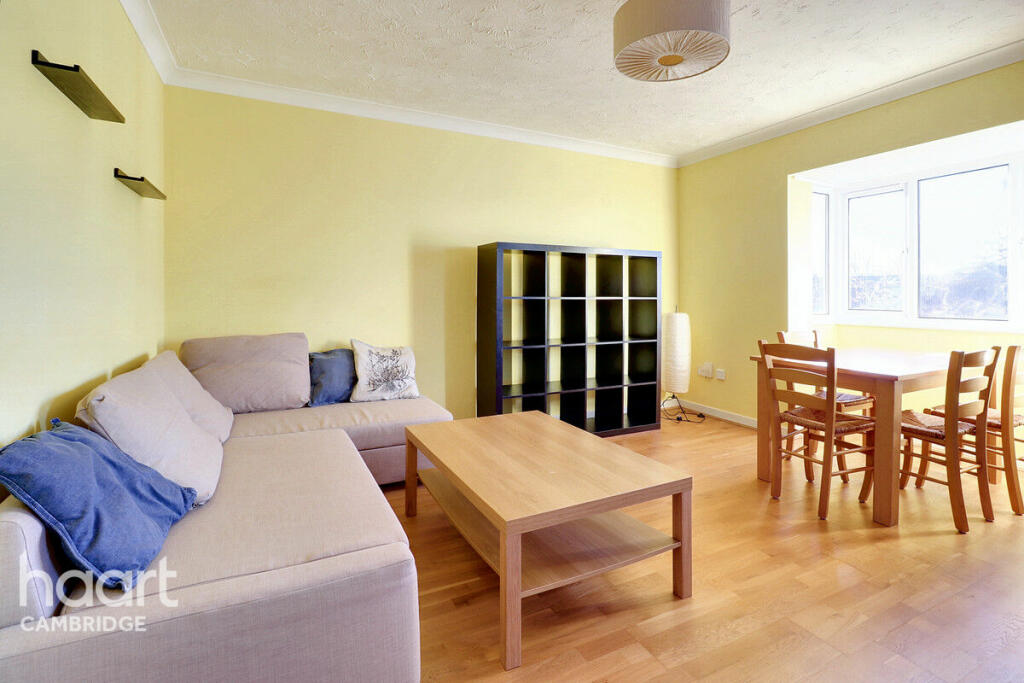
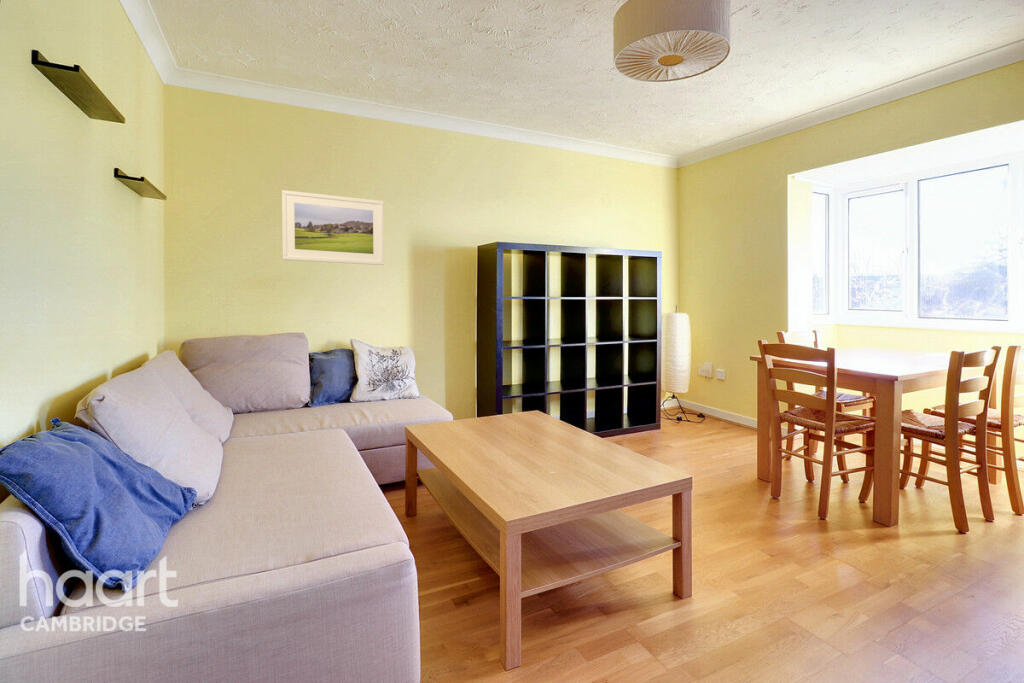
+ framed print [281,189,385,266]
